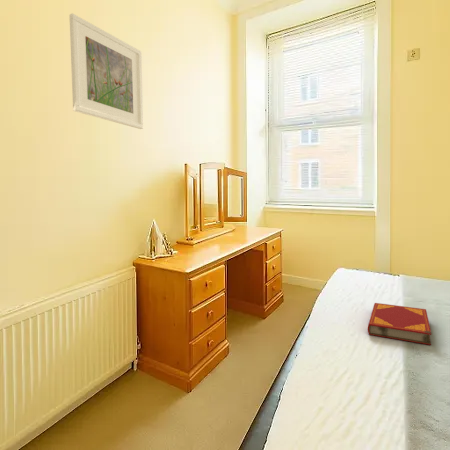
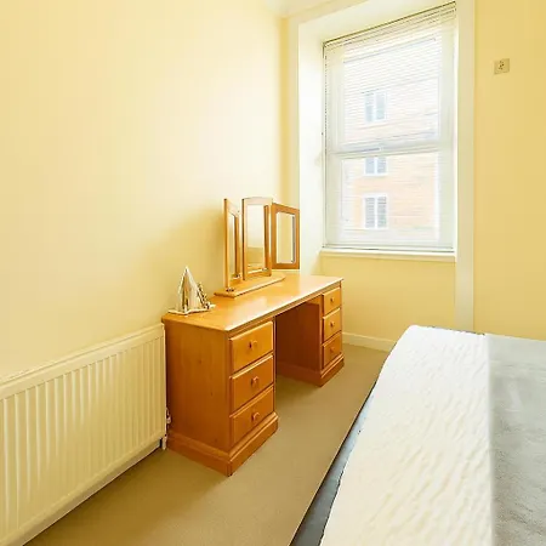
- hardback book [367,302,432,346]
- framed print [68,12,144,130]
